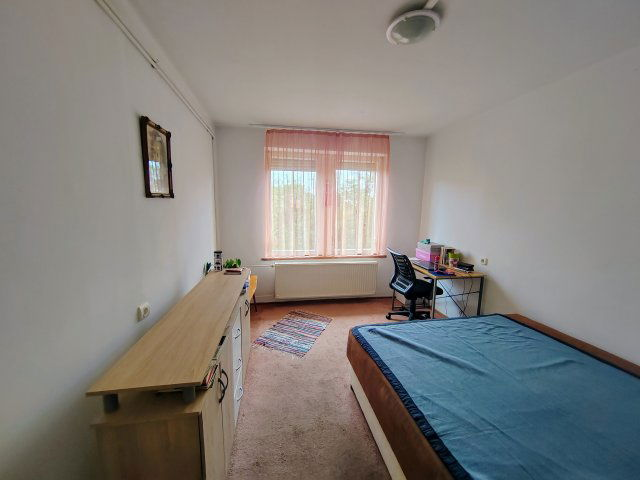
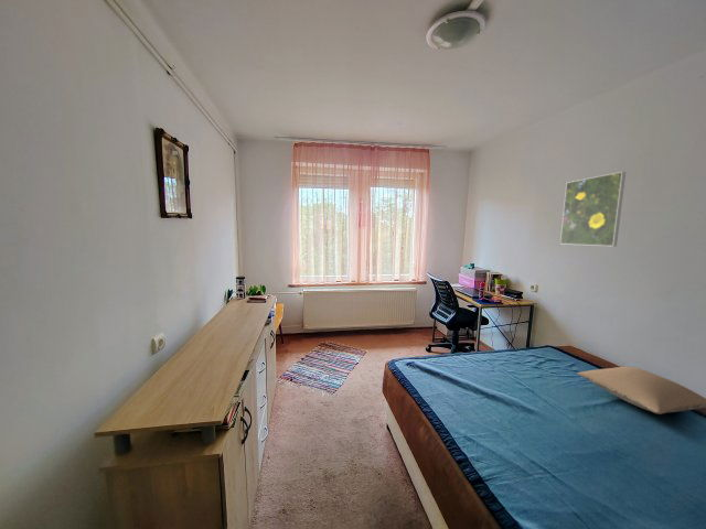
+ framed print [559,171,627,247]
+ pillow [577,366,706,415]
